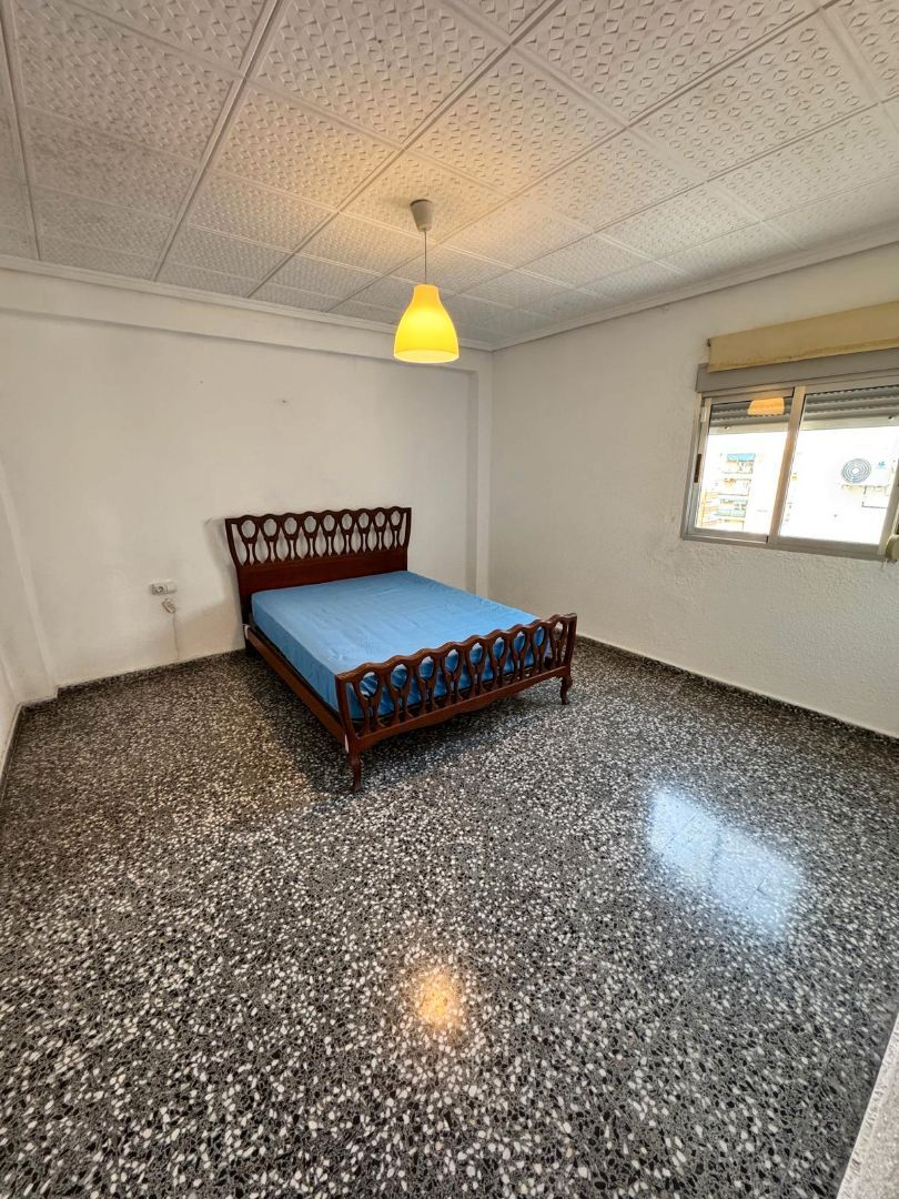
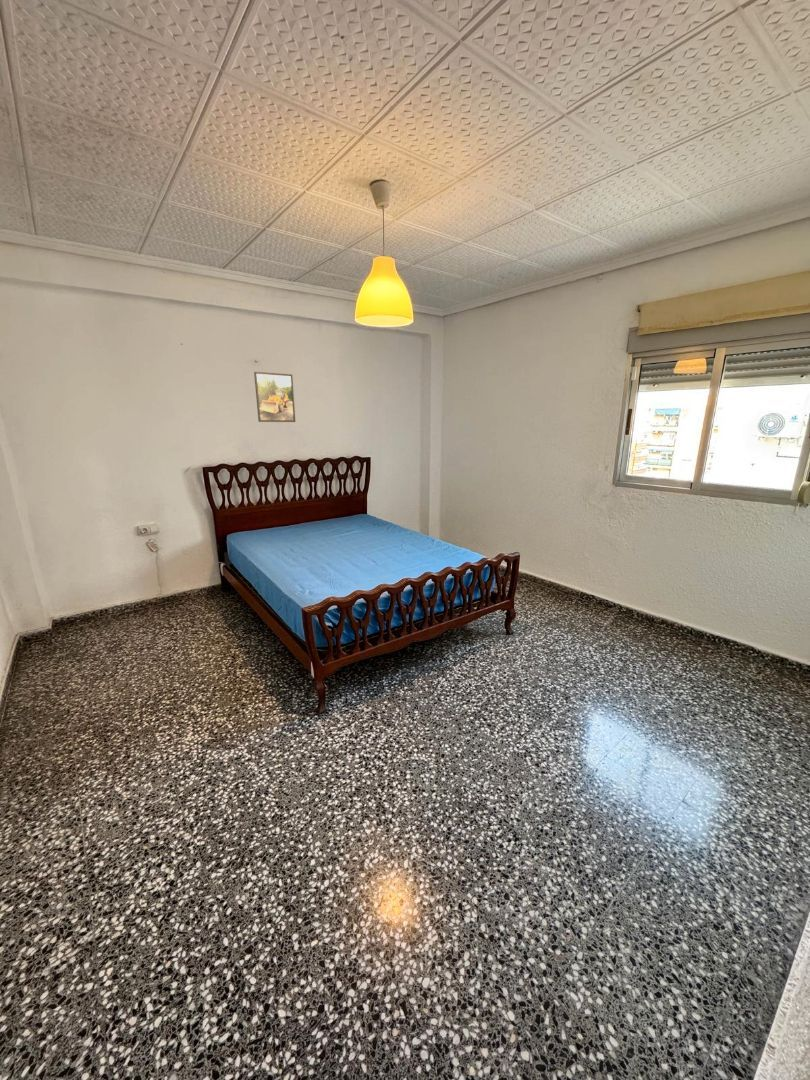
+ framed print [253,371,296,423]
